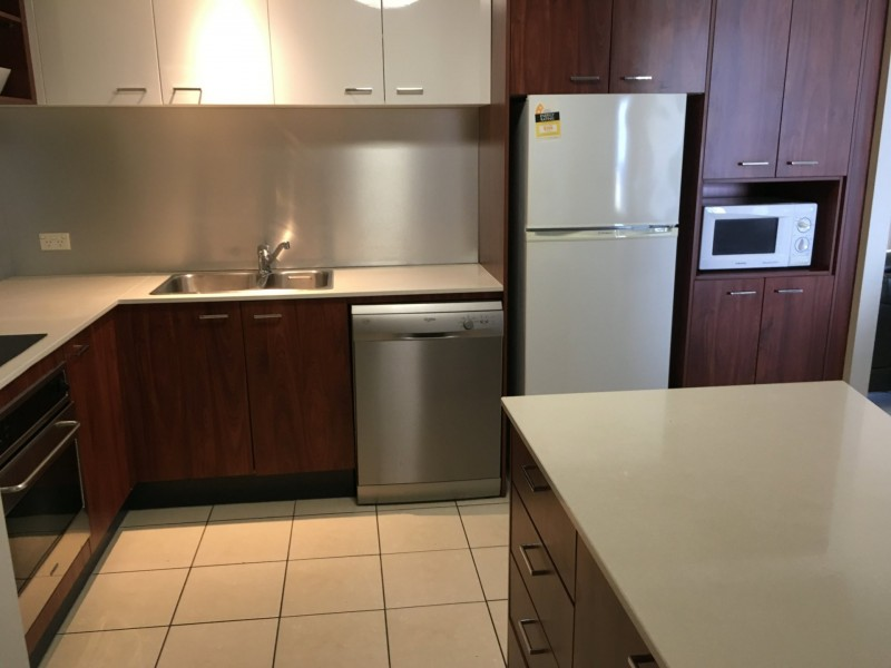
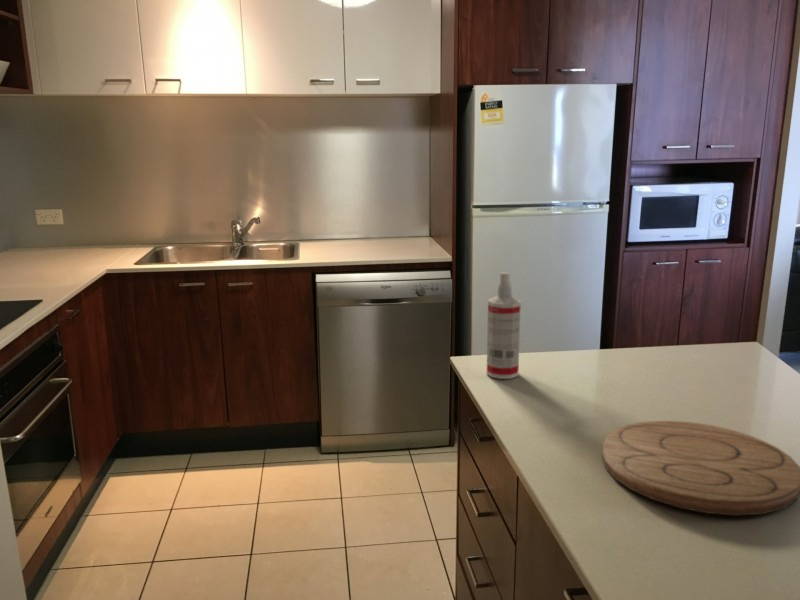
+ spray bottle [486,271,522,380]
+ cutting board [601,420,800,517]
